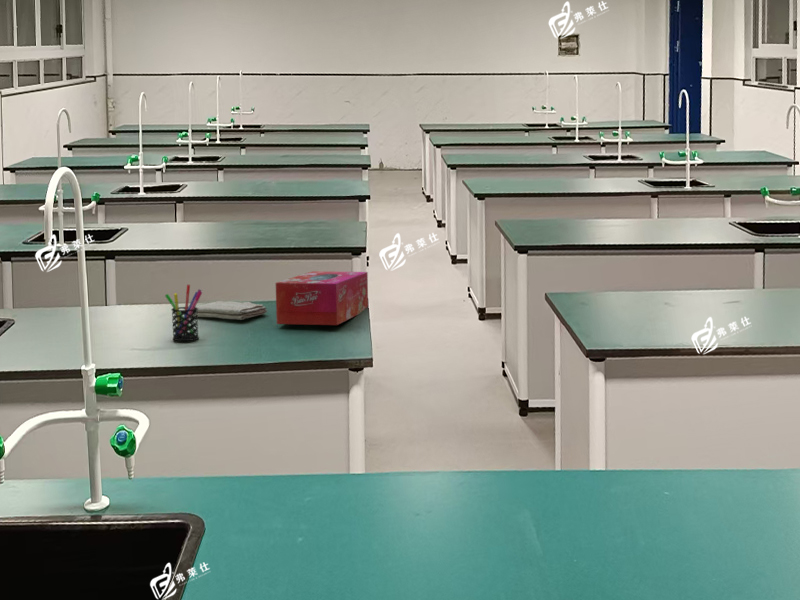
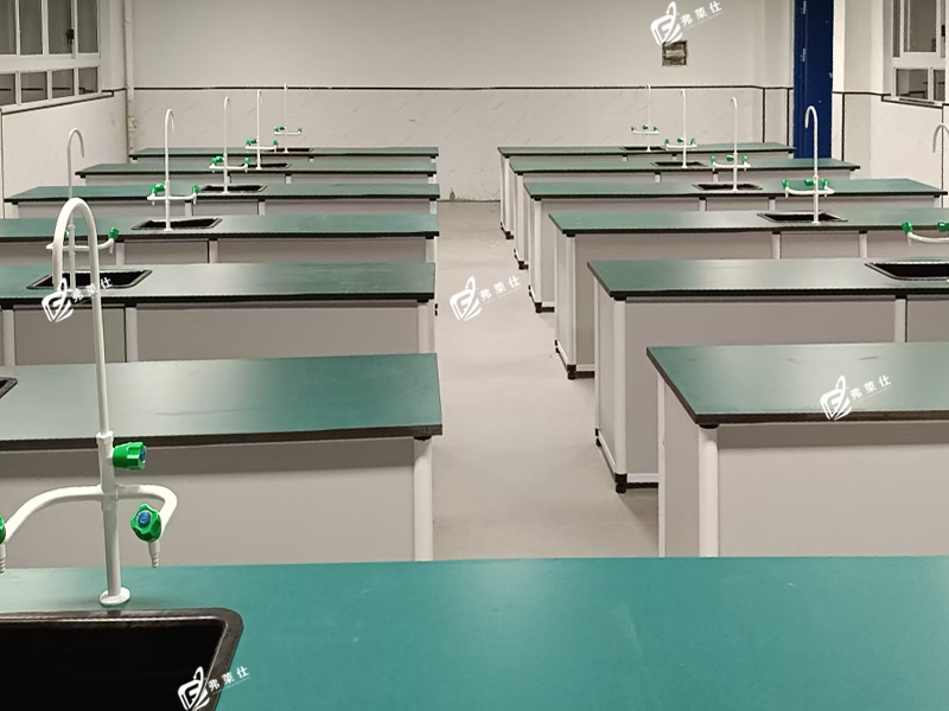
- tissue box [275,270,369,326]
- washcloth [193,300,268,321]
- pen holder [164,284,203,342]
